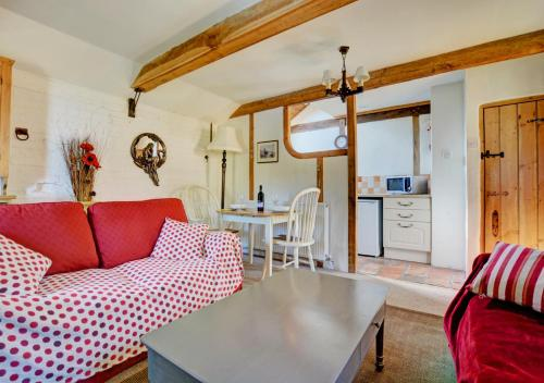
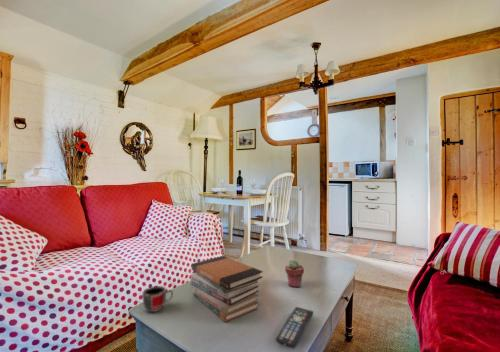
+ remote control [274,306,314,349]
+ mug [141,285,174,313]
+ potted succulent [284,259,305,288]
+ book stack [190,255,264,323]
